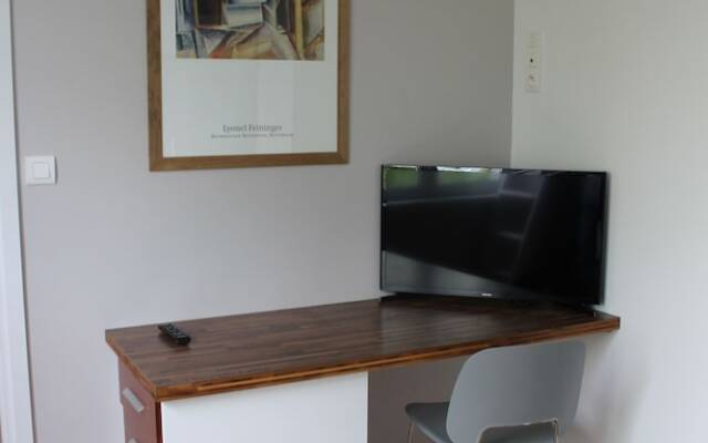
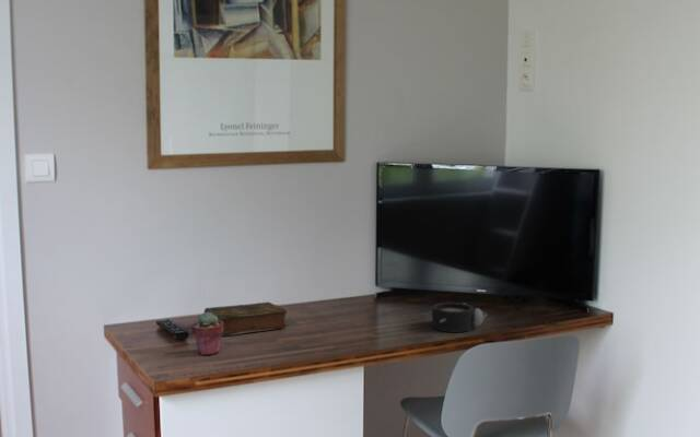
+ alarm clock [422,302,488,333]
+ book [203,300,289,336]
+ potted succulent [190,311,224,356]
